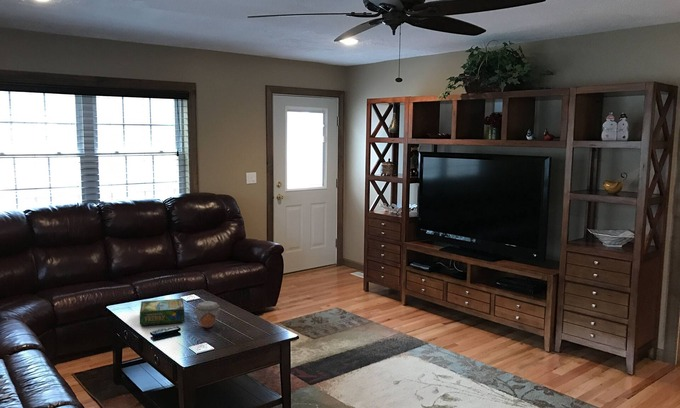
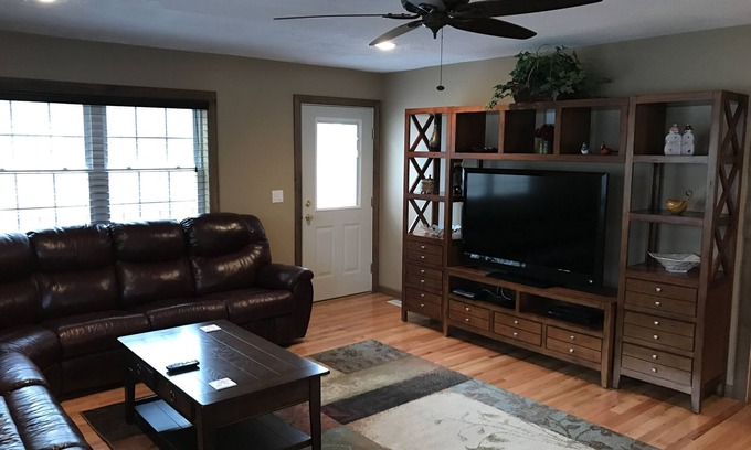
- board game [139,298,186,327]
- jar [193,300,221,329]
